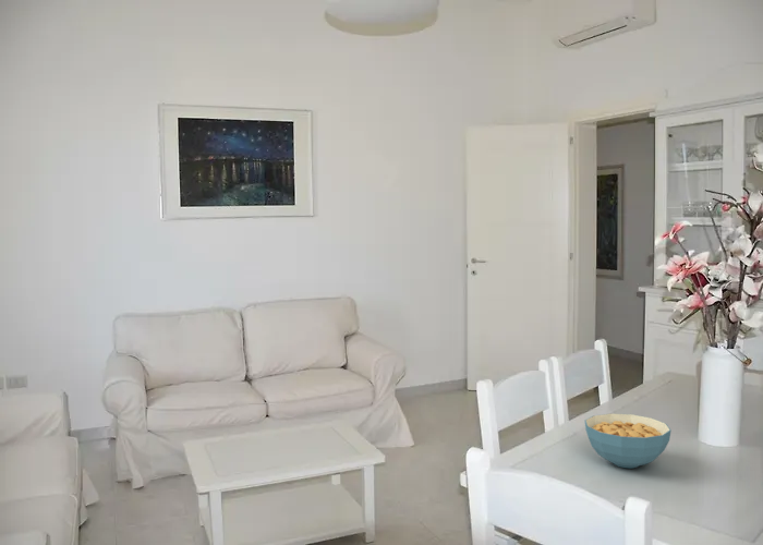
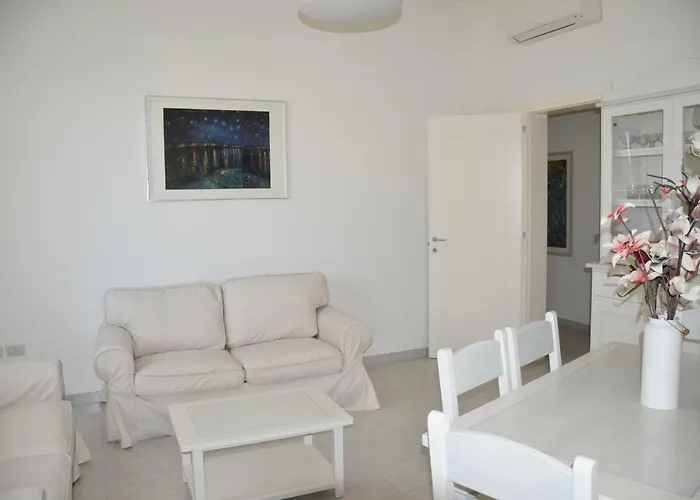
- cereal bowl [584,412,671,469]
